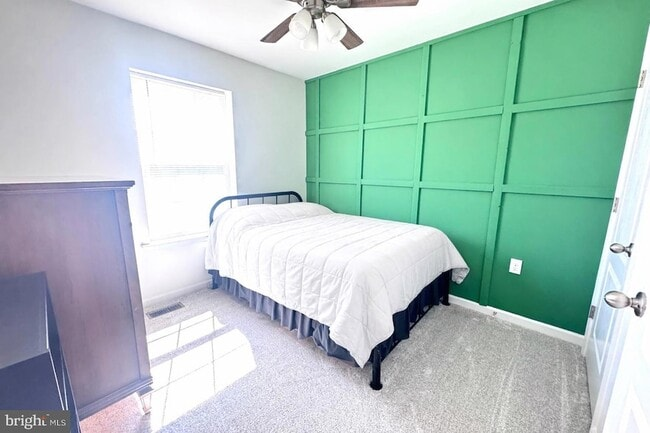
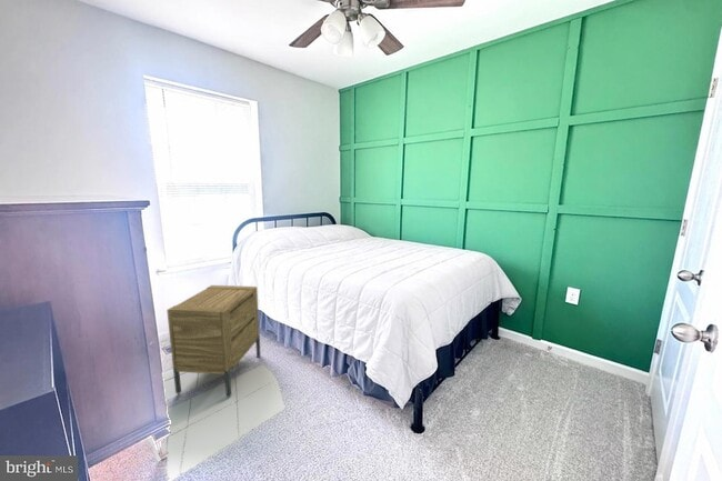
+ nightstand [166,284,262,399]
